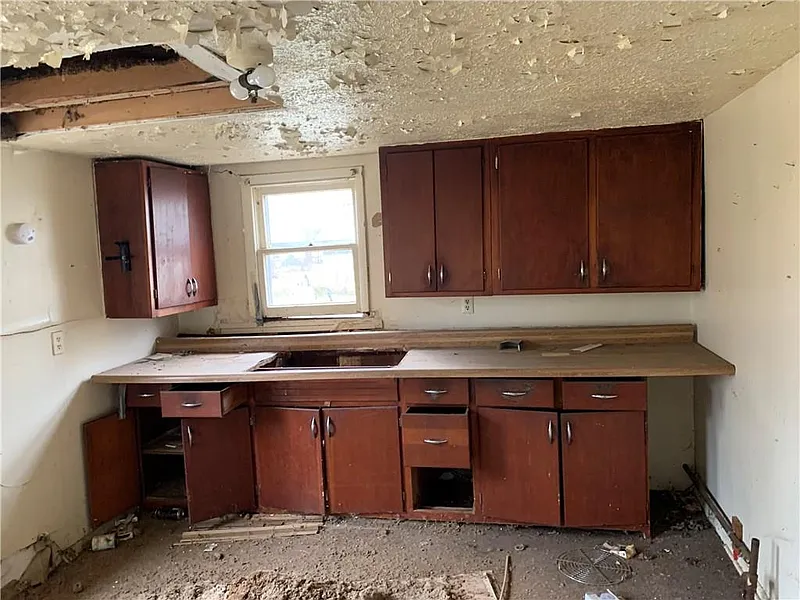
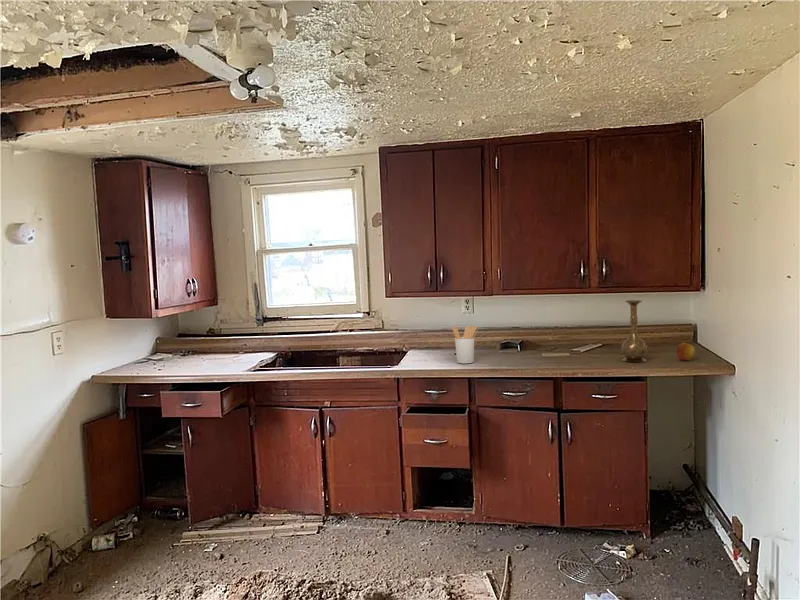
+ apple [675,341,696,361]
+ vase [621,299,649,363]
+ utensil holder [451,325,479,364]
